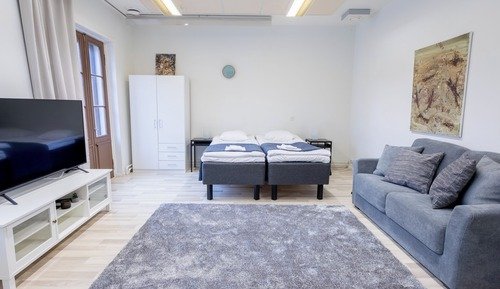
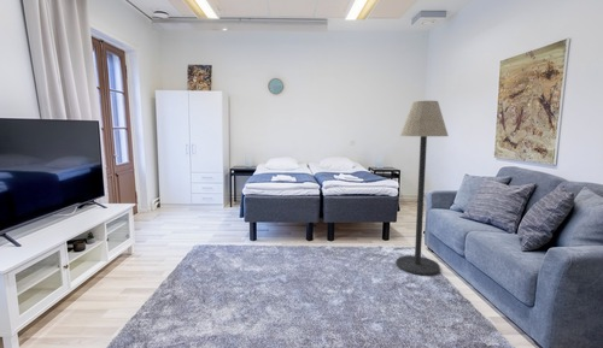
+ floor lamp [394,100,450,276]
